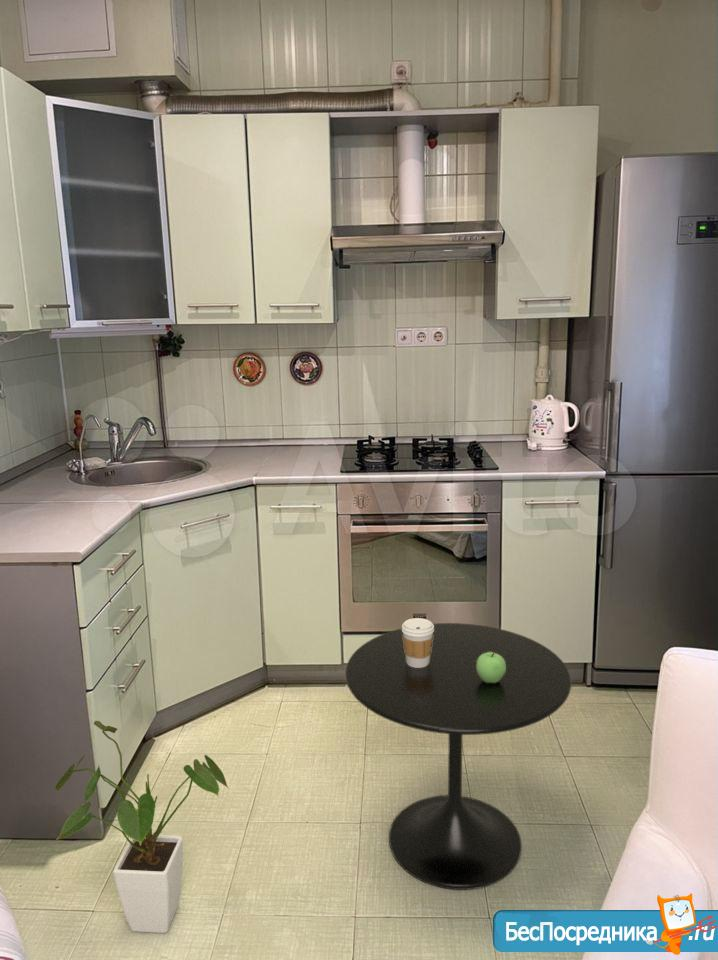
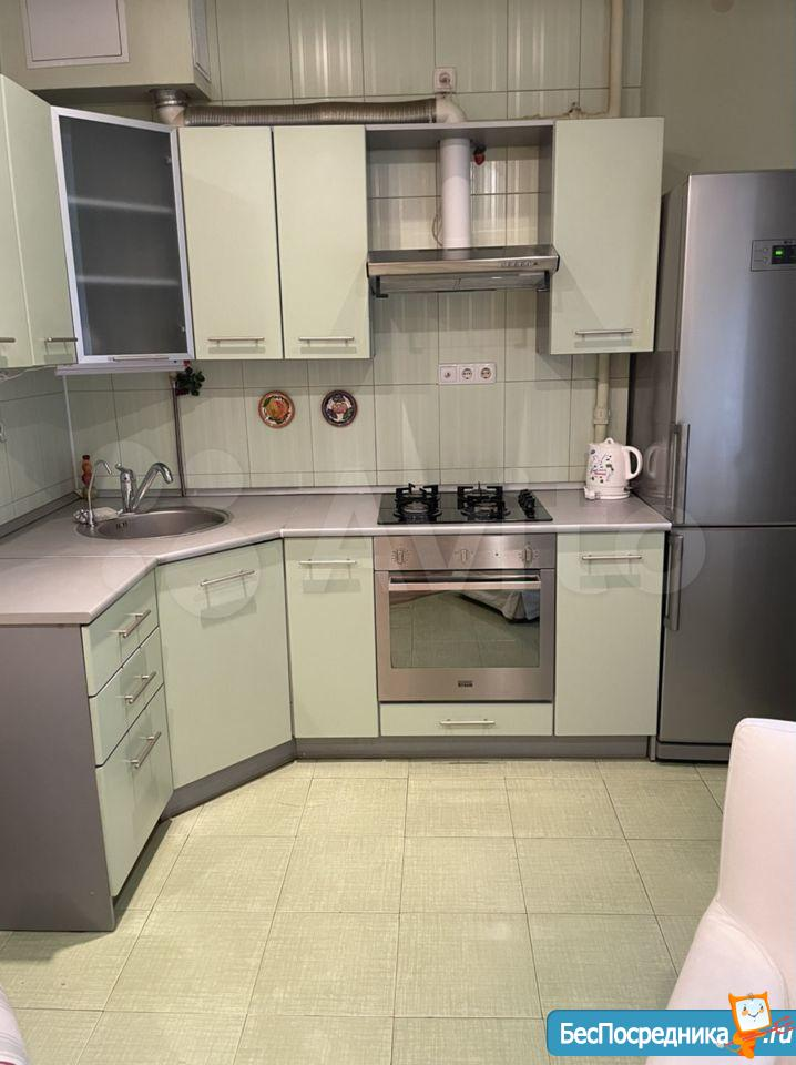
- apple [476,652,506,683]
- coffee cup [401,617,434,668]
- side table [344,622,572,891]
- house plant [54,720,229,934]
